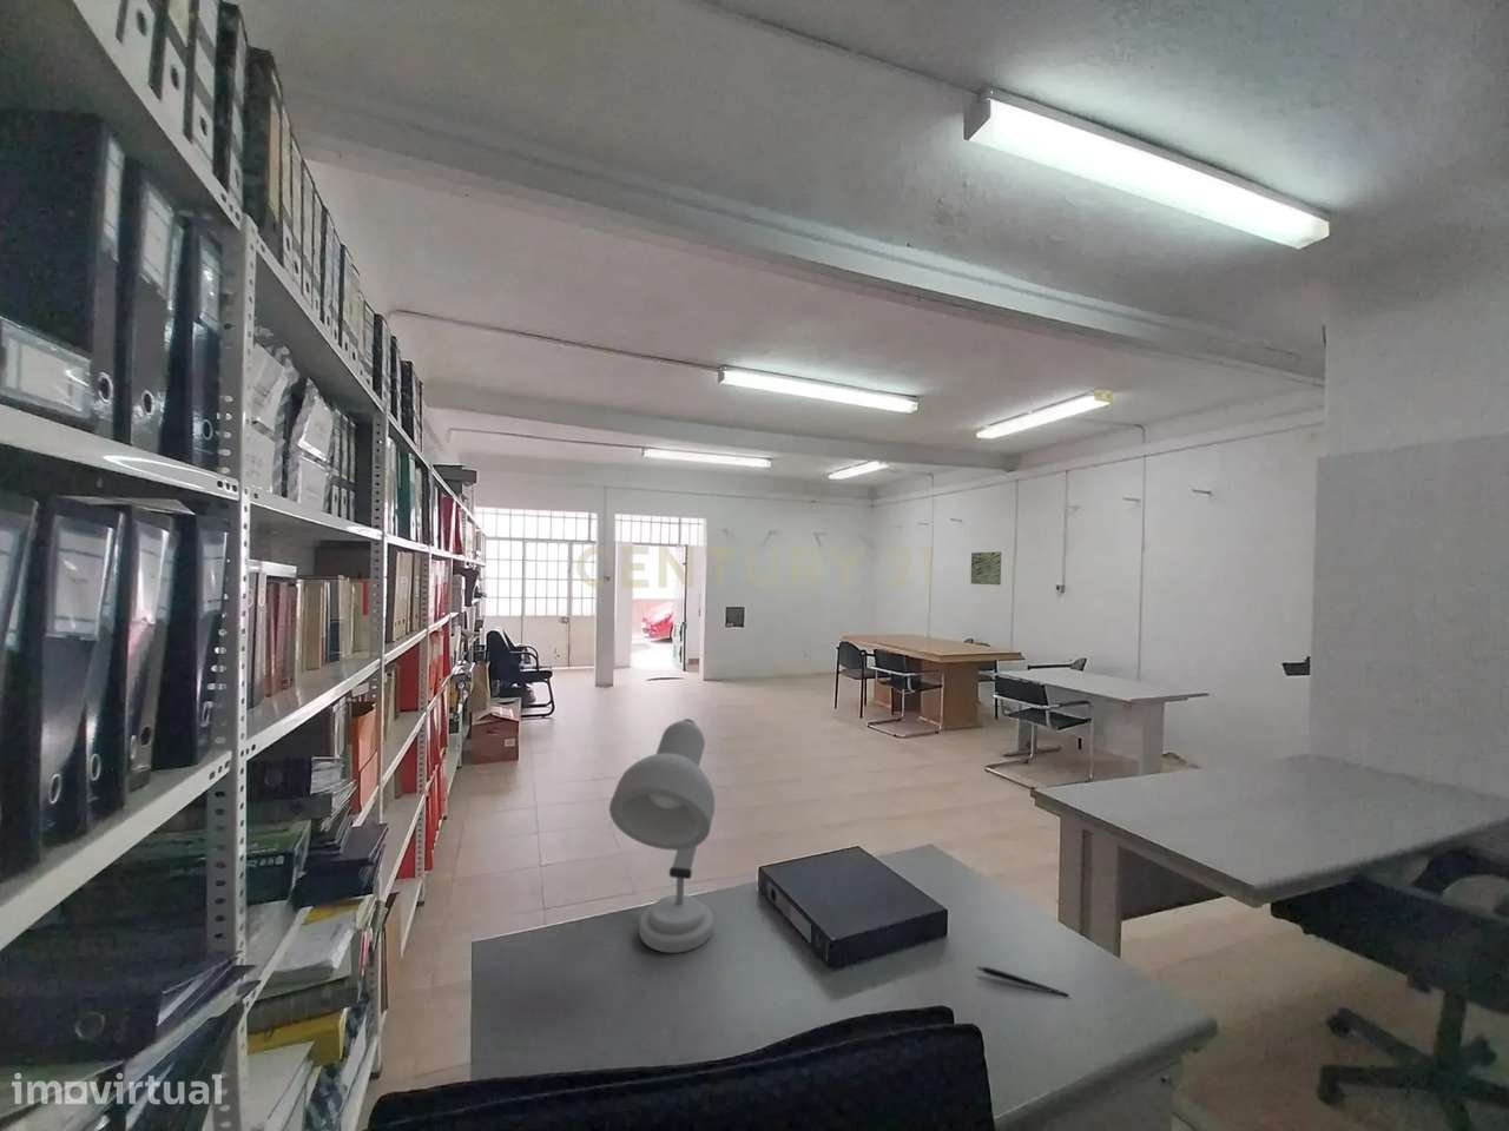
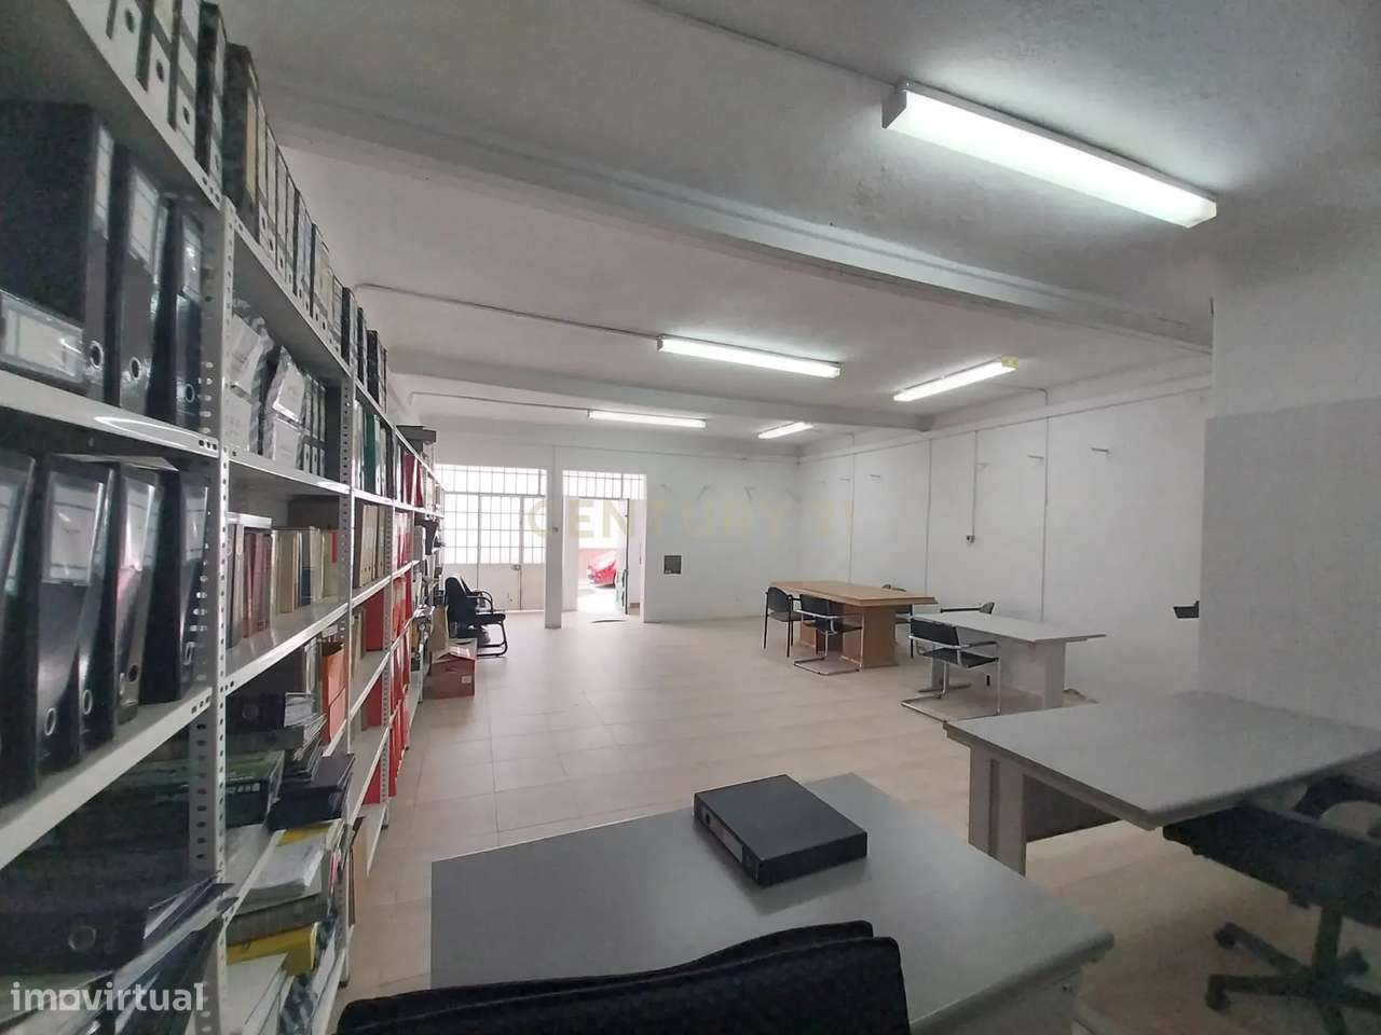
- pen [977,966,1069,997]
- desk lamp [608,718,715,954]
- wall art [971,550,1002,587]
